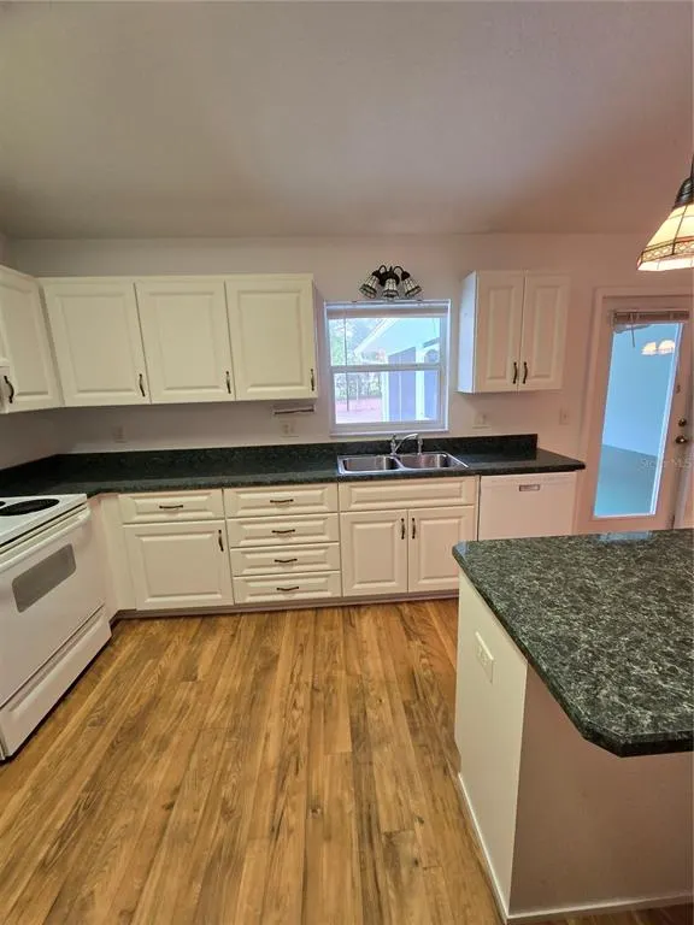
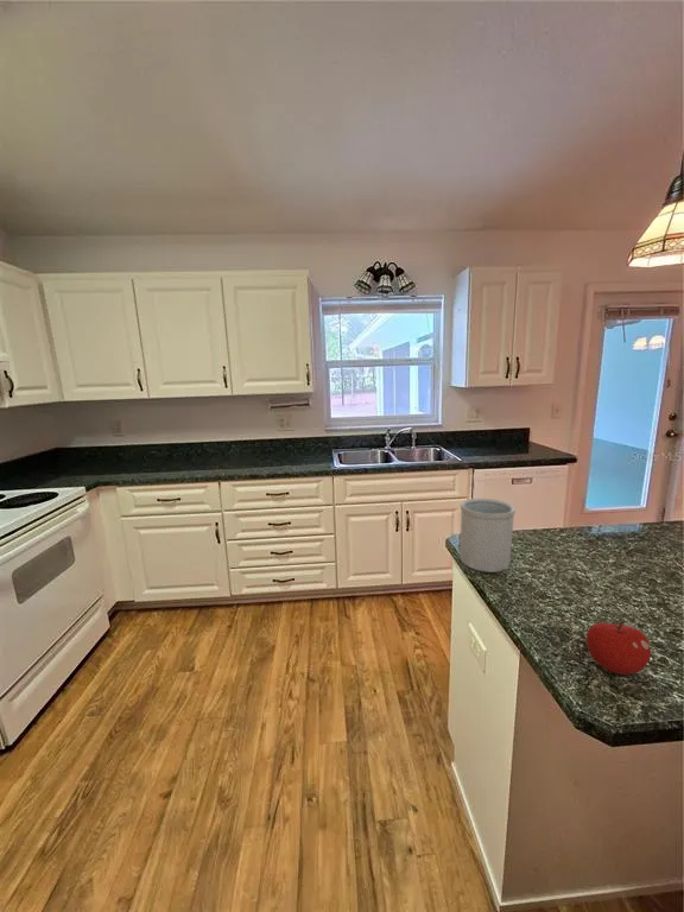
+ fruit [585,620,652,676]
+ utensil holder [460,498,517,574]
